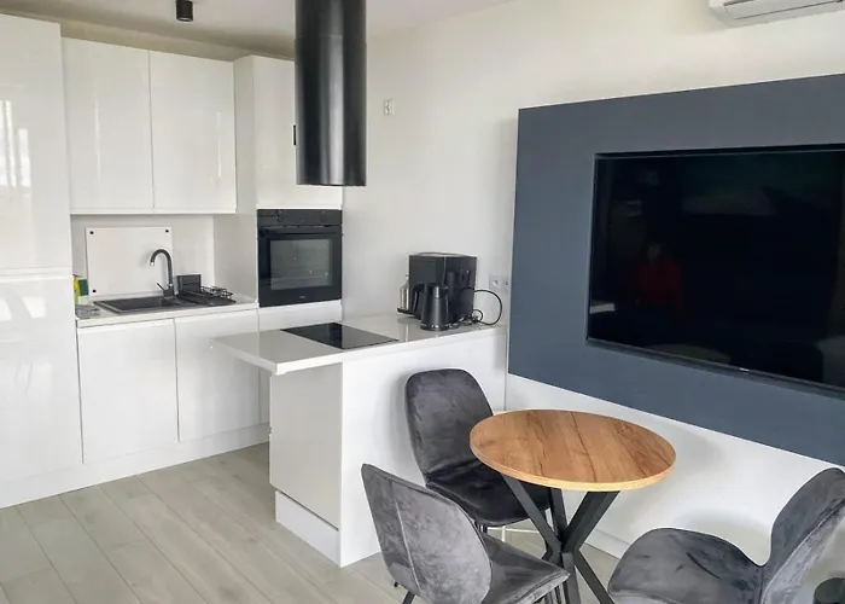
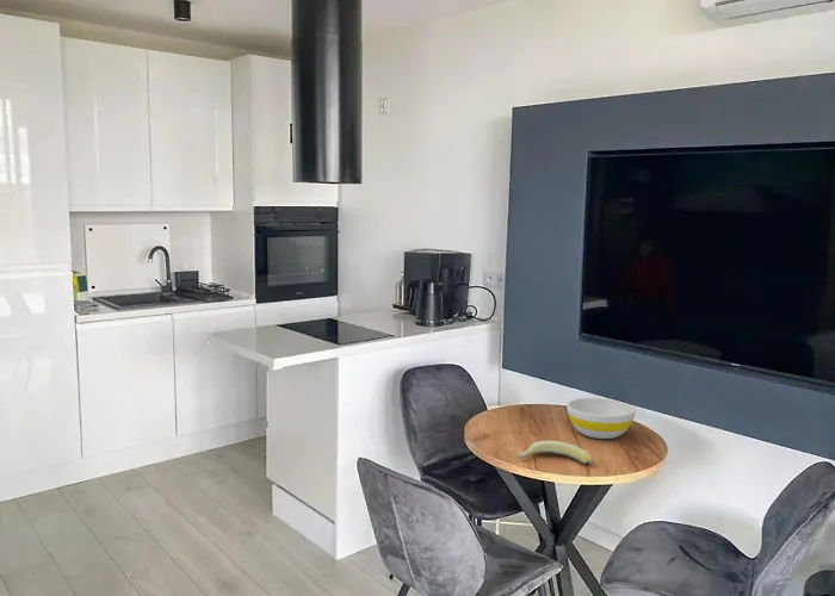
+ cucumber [517,440,593,465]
+ bowl [565,397,637,440]
